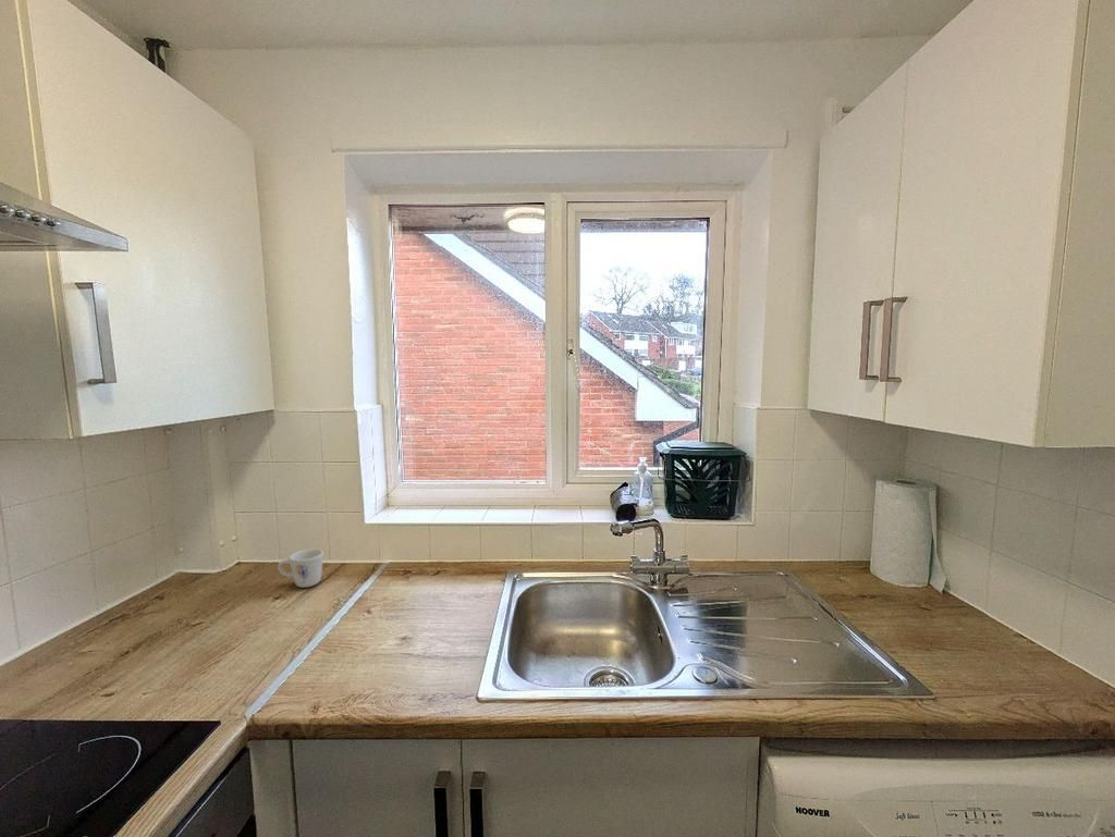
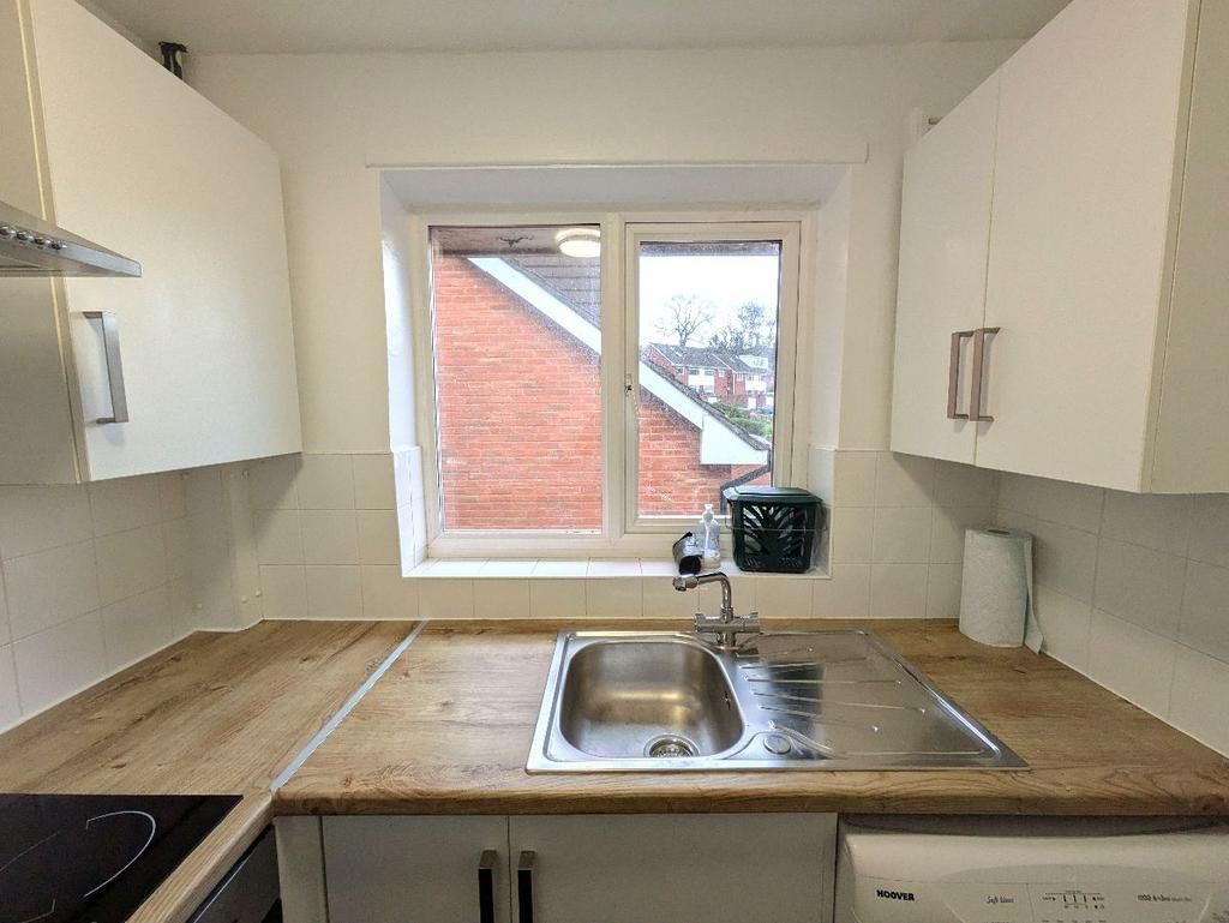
- mug [277,547,324,589]
